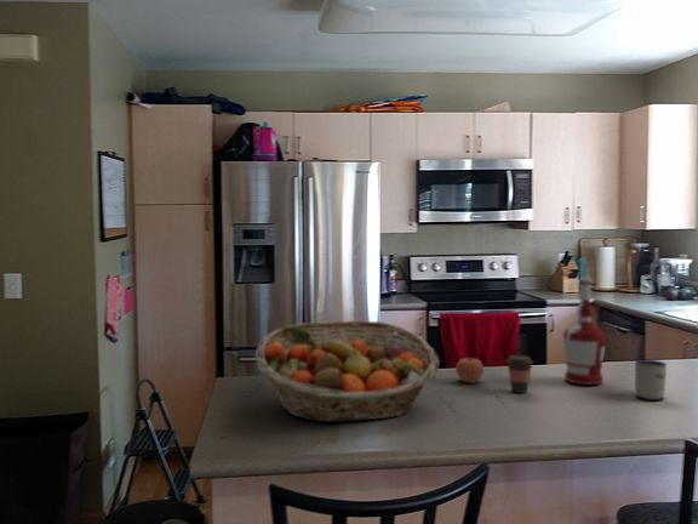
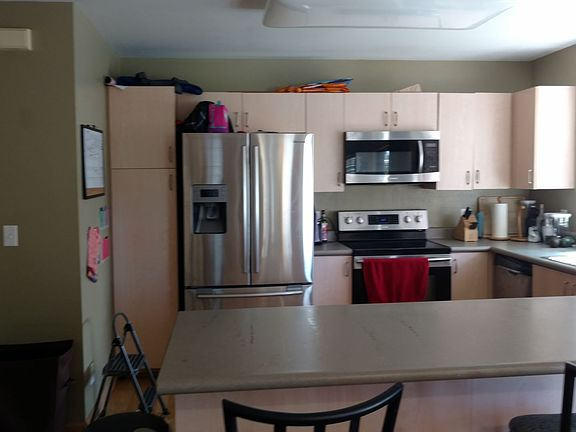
- alcohol [562,277,607,386]
- coffee cup [505,354,534,394]
- apple [454,355,485,385]
- mug [634,358,668,401]
- fruit basket [254,319,440,423]
